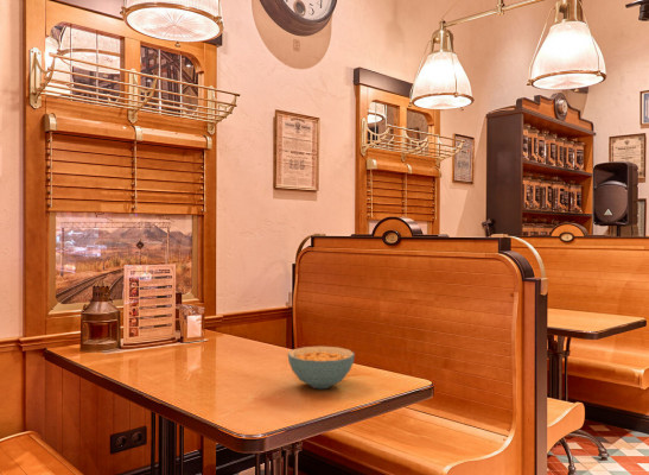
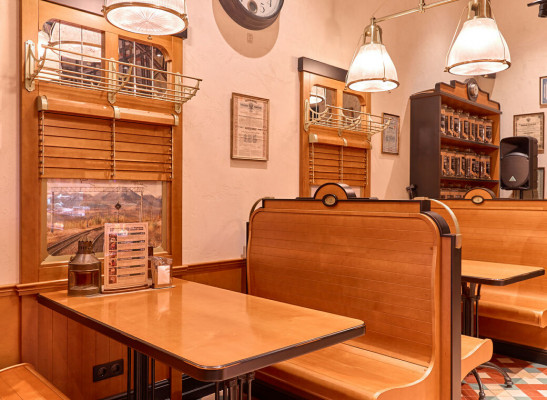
- cereal bowl [286,346,356,390]
